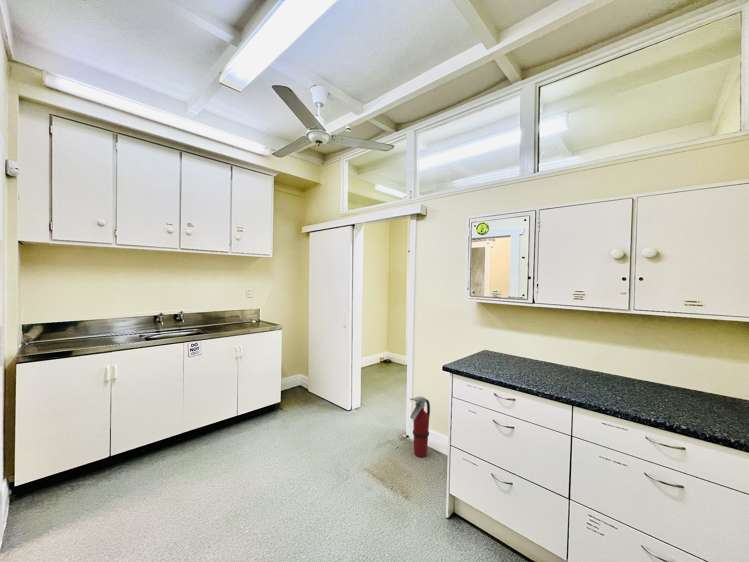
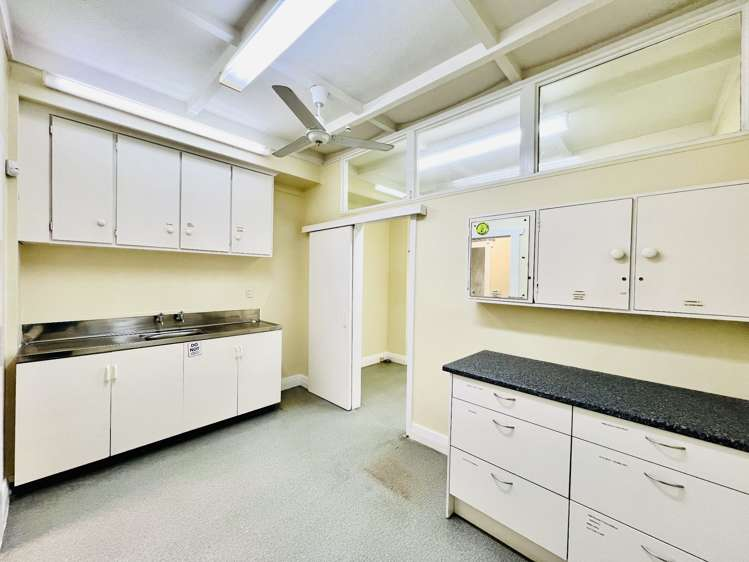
- fire extinguisher [409,395,431,458]
